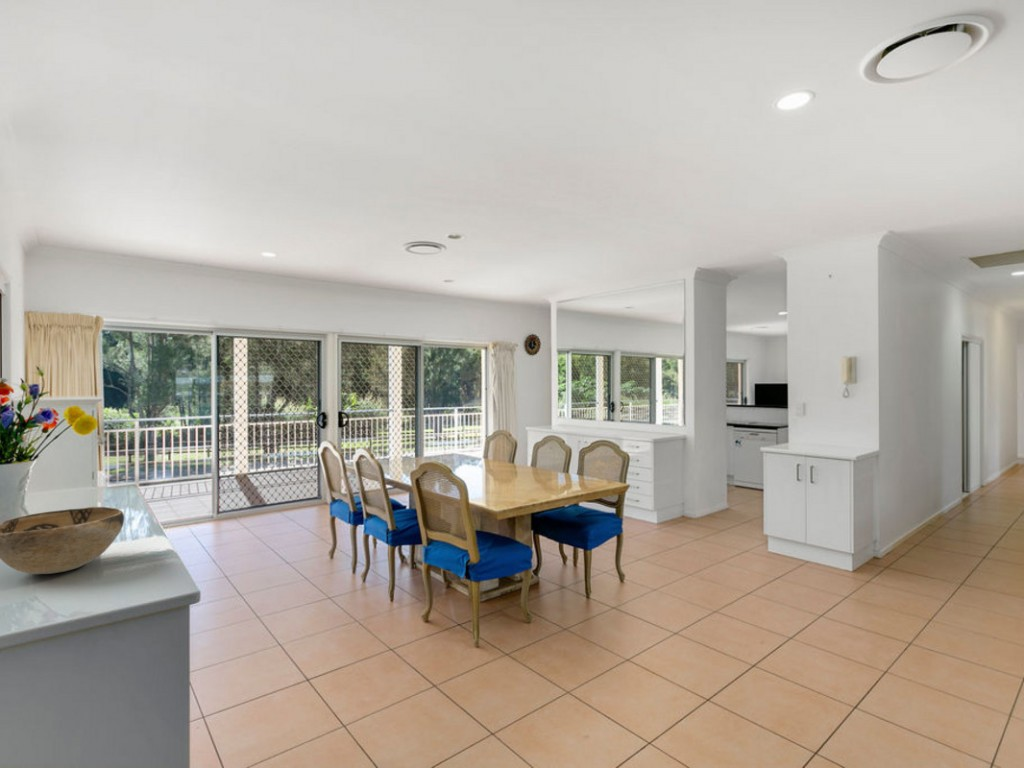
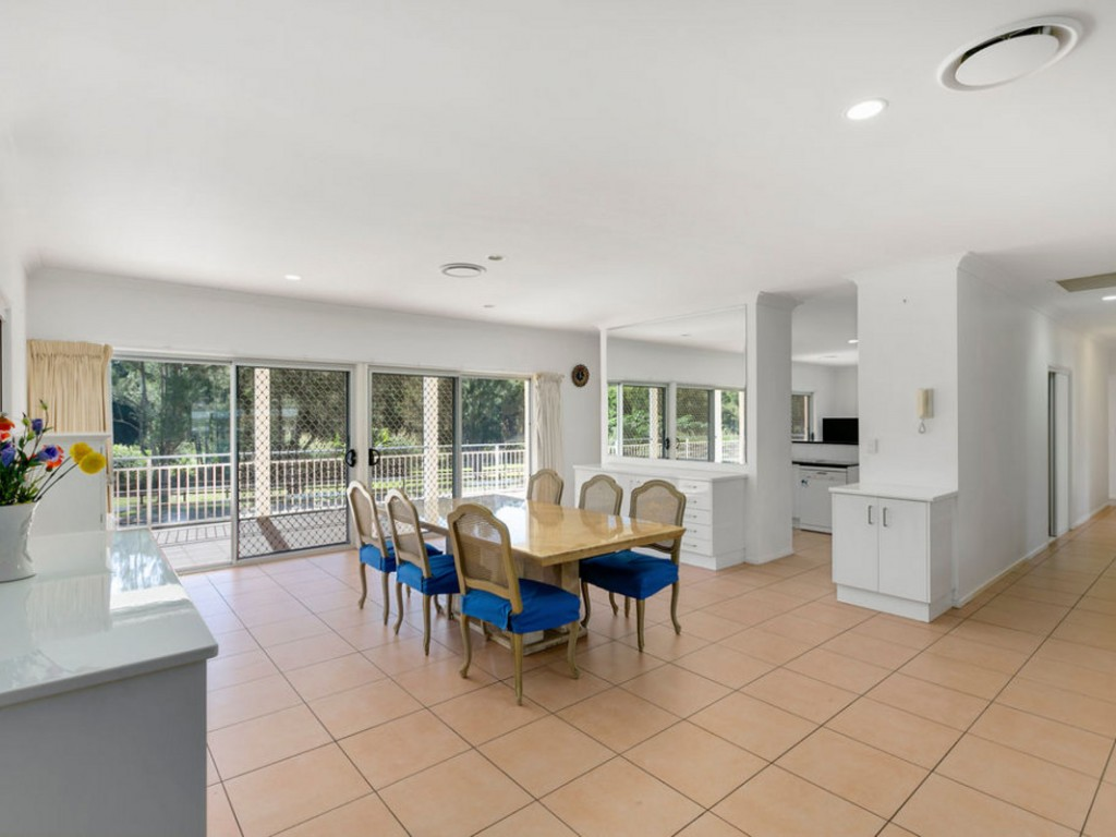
- decorative bowl [0,506,125,575]
